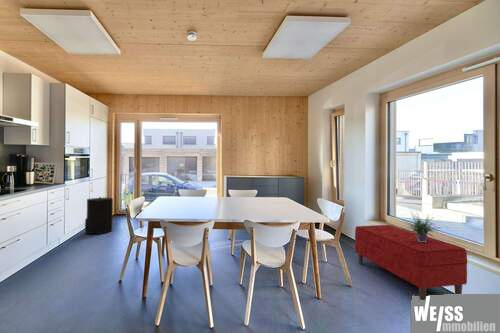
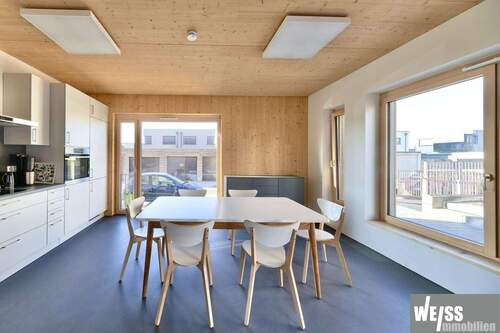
- potted plant [403,211,440,242]
- bench [354,224,468,301]
- trash can [84,196,114,235]
